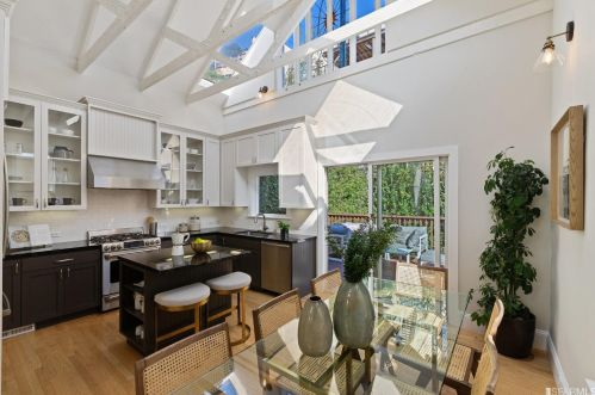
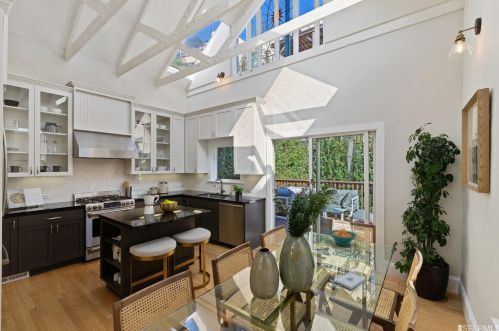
+ fruit bowl [328,228,358,247]
+ notepad [335,272,367,290]
